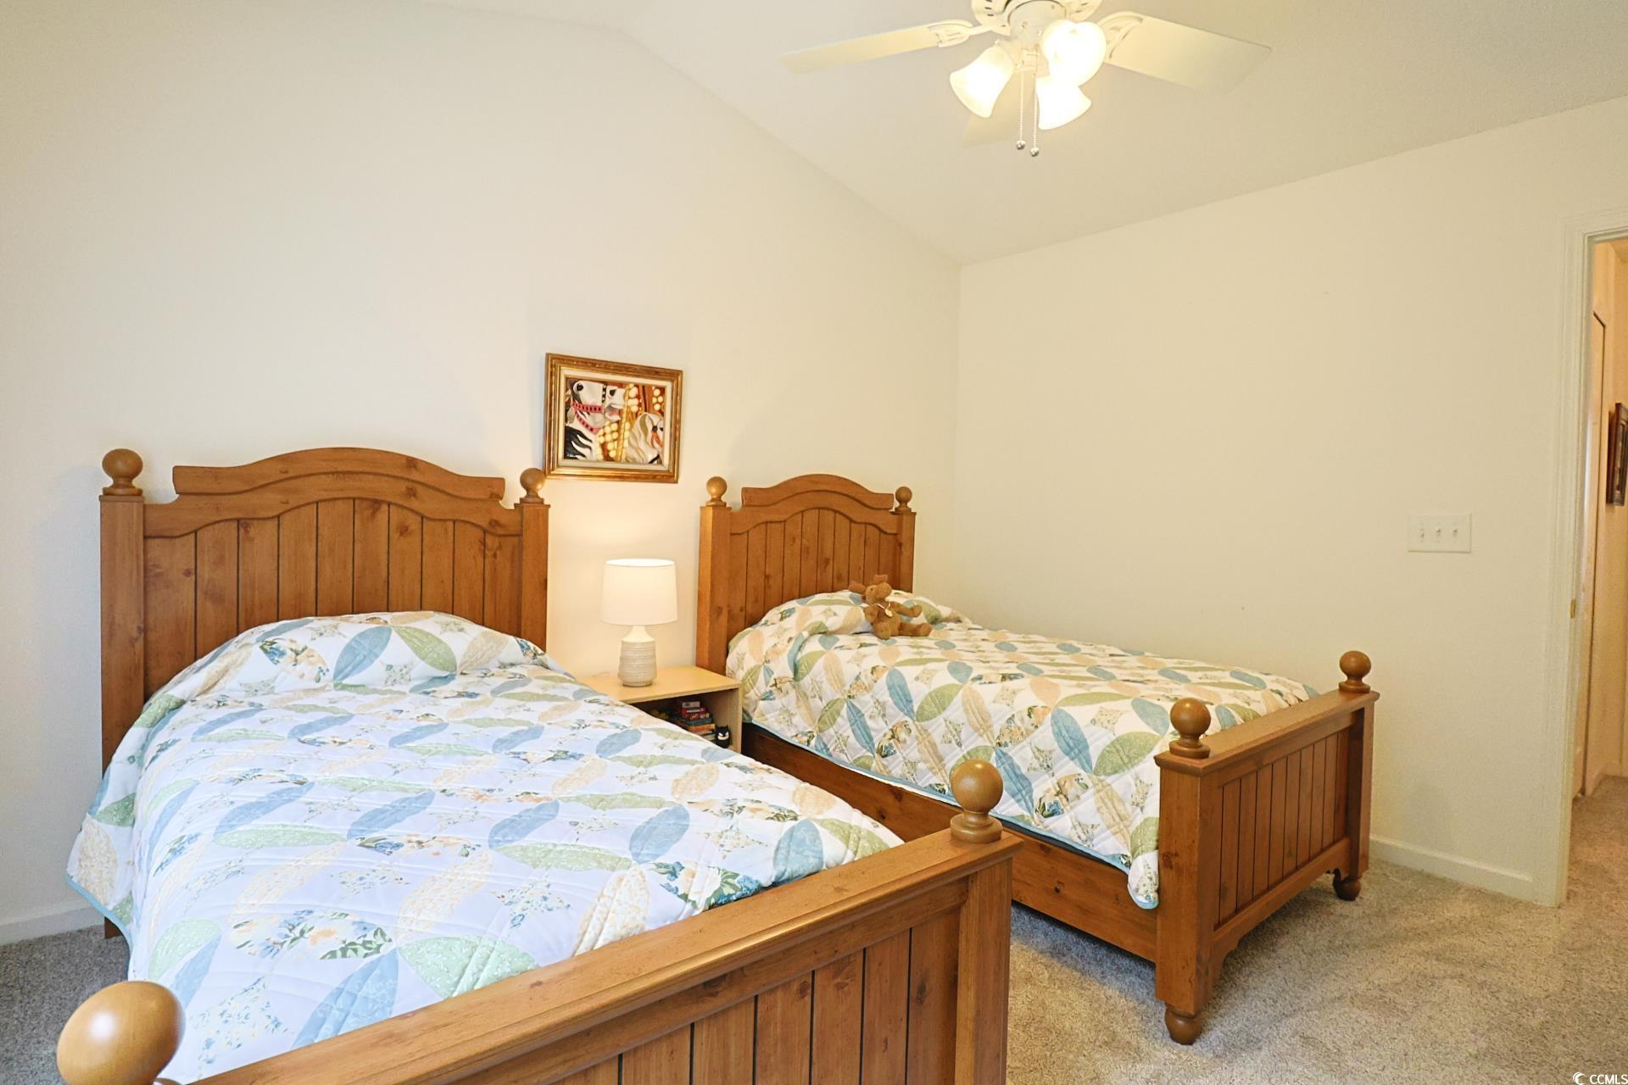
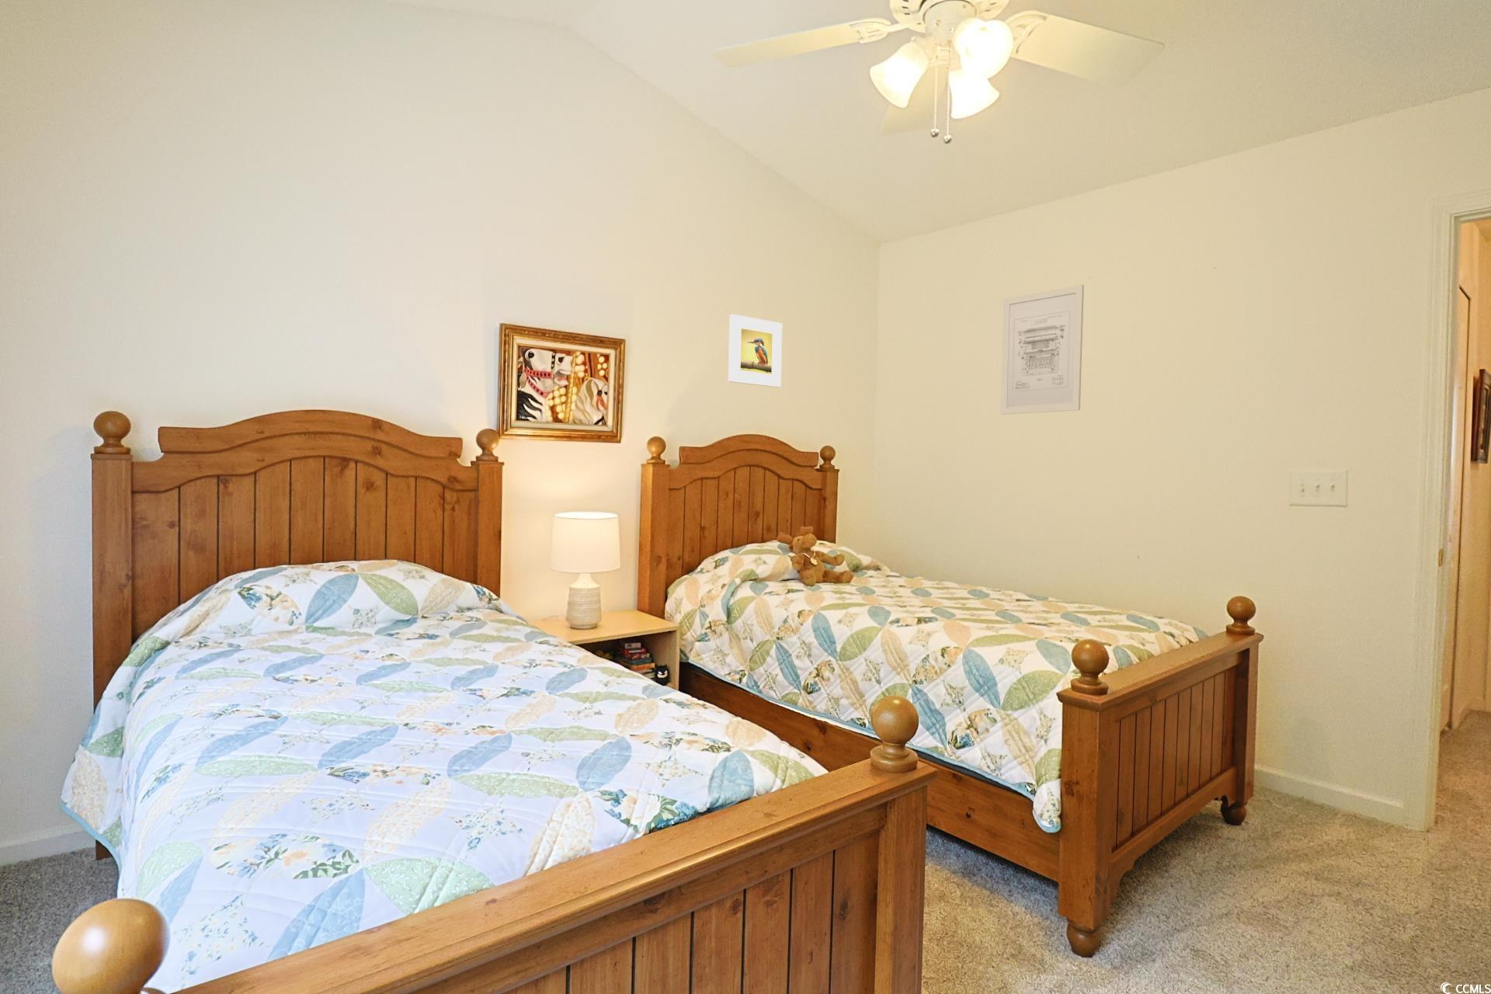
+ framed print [728,314,783,388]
+ wall art [1000,284,1085,415]
